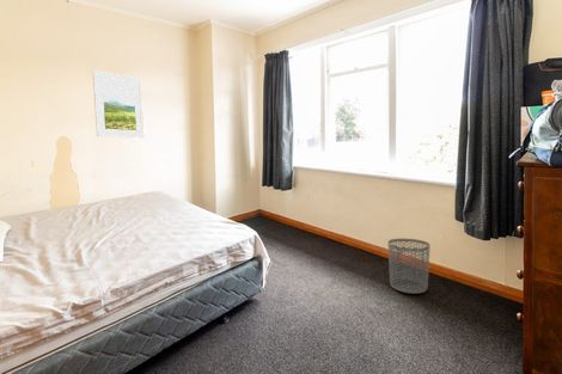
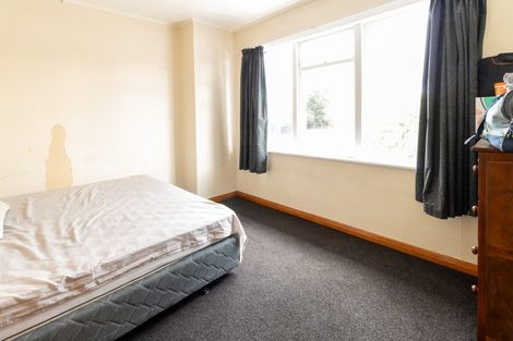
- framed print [92,69,146,140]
- waste bin [387,238,432,294]
